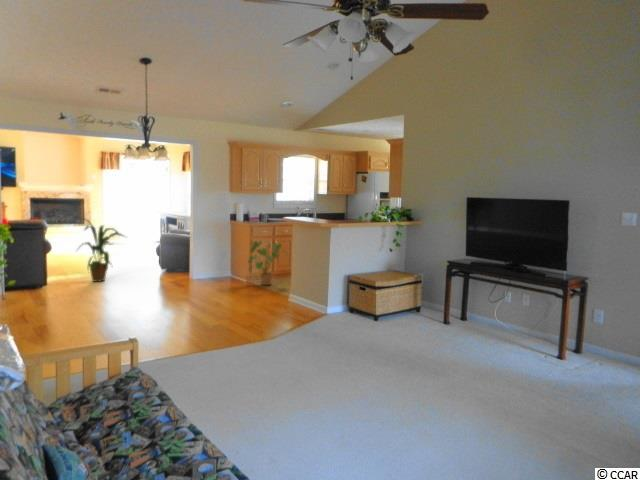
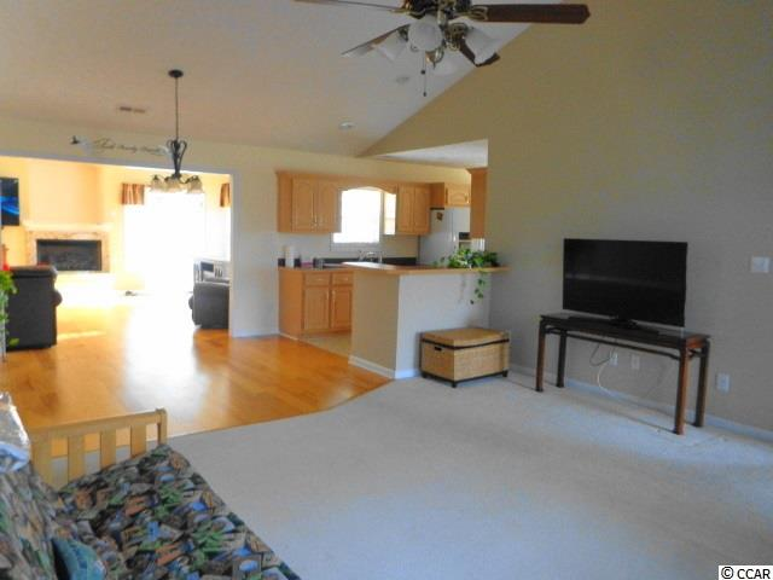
- house plant [74,217,128,283]
- house plant [246,239,292,286]
